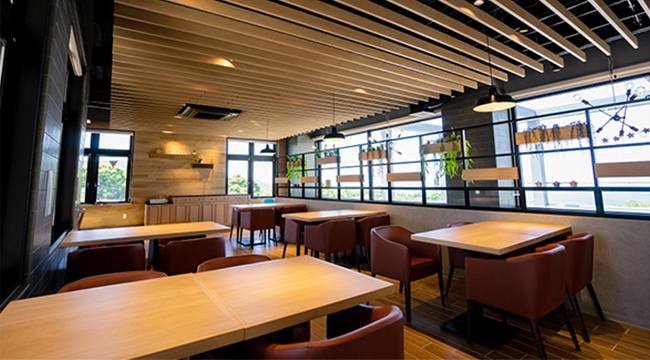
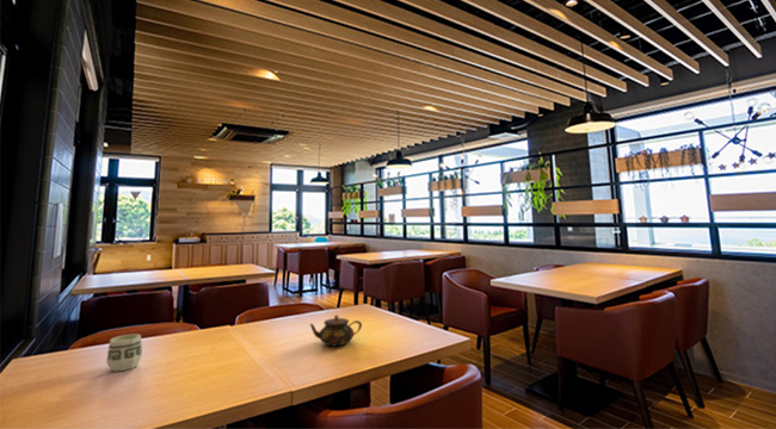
+ cup [105,332,143,373]
+ teapot [309,315,363,347]
